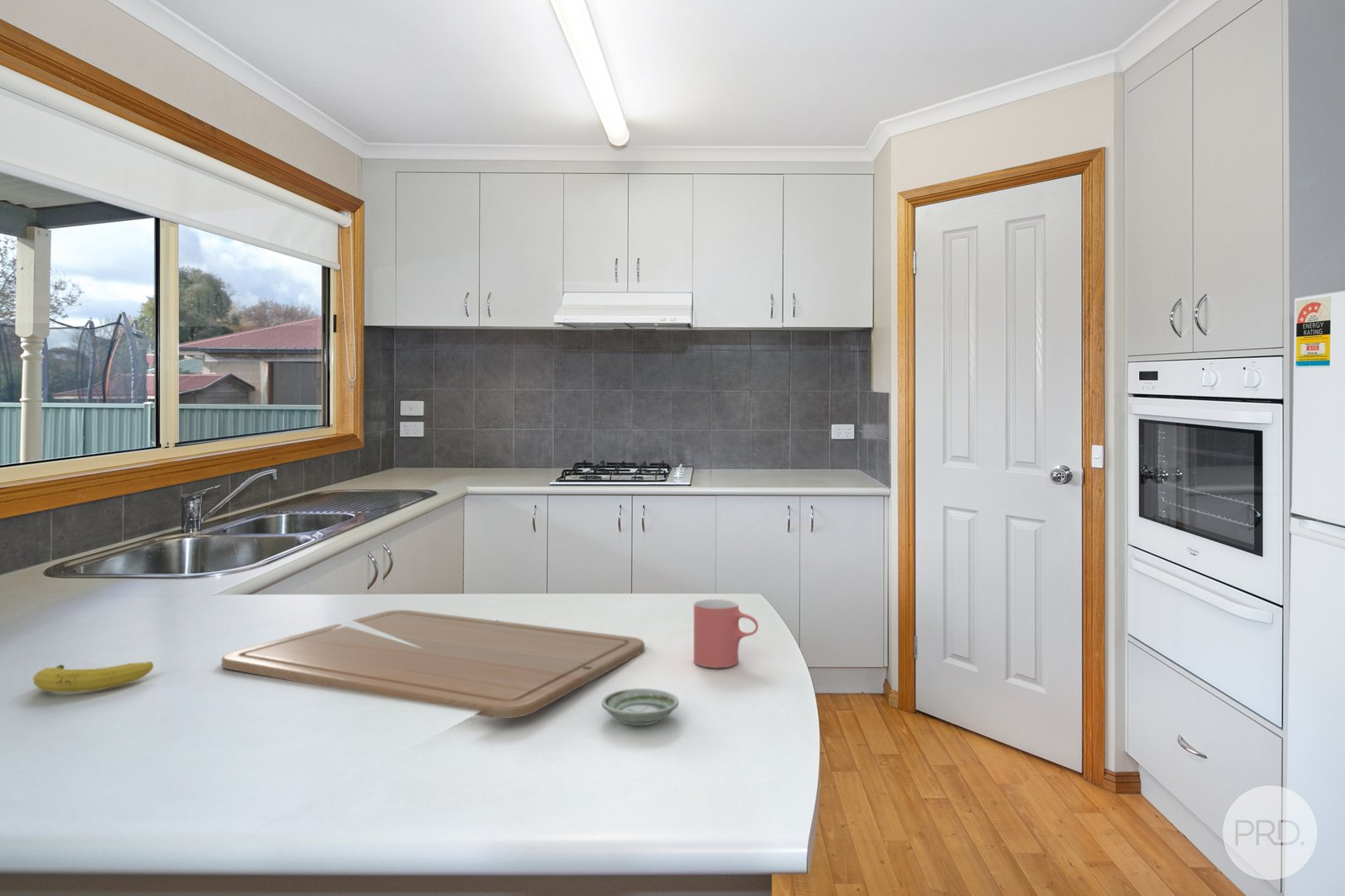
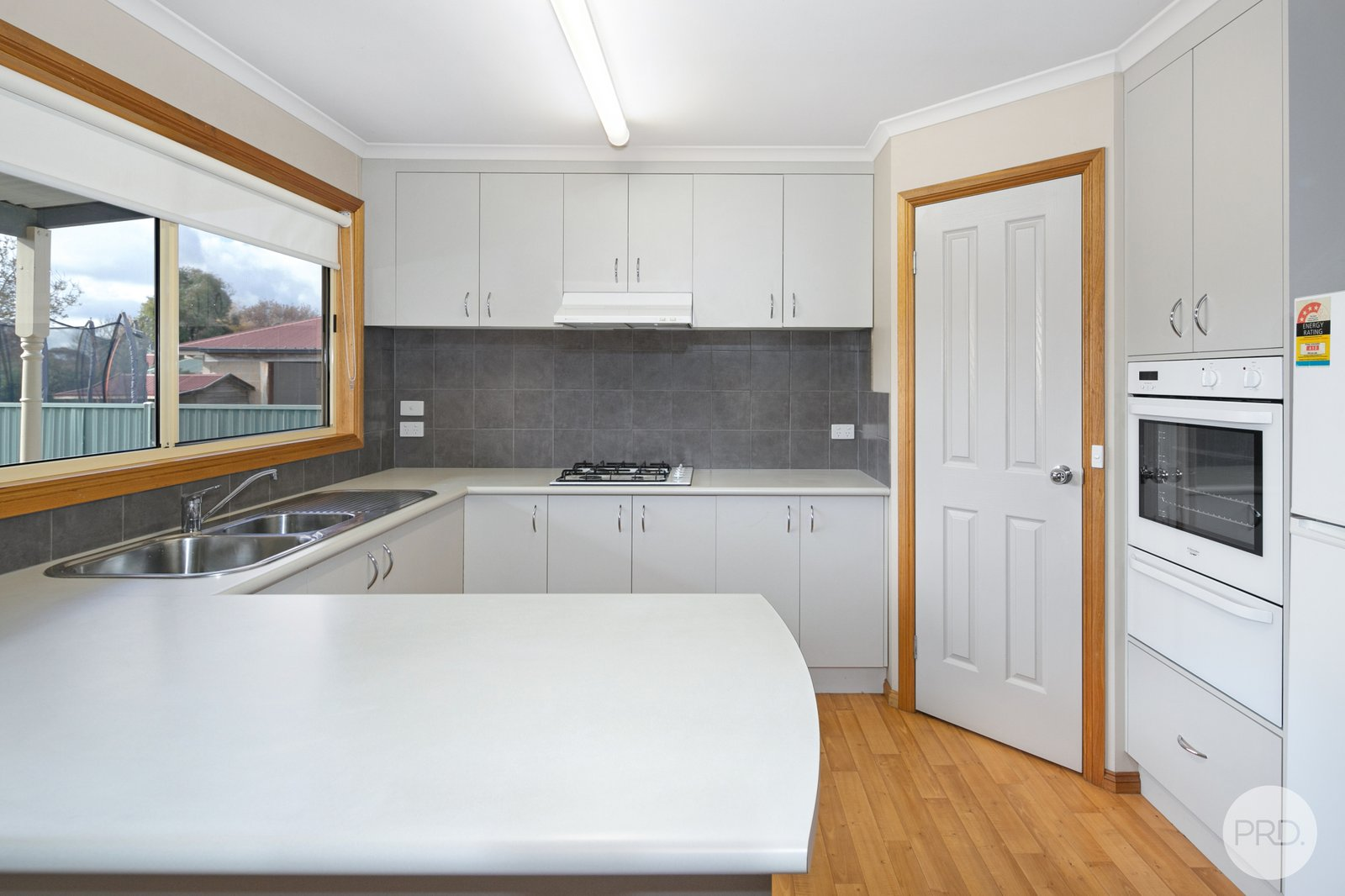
- fruit [32,661,154,693]
- chopping board [221,609,646,719]
- saucer [600,688,679,726]
- cup [693,598,759,668]
